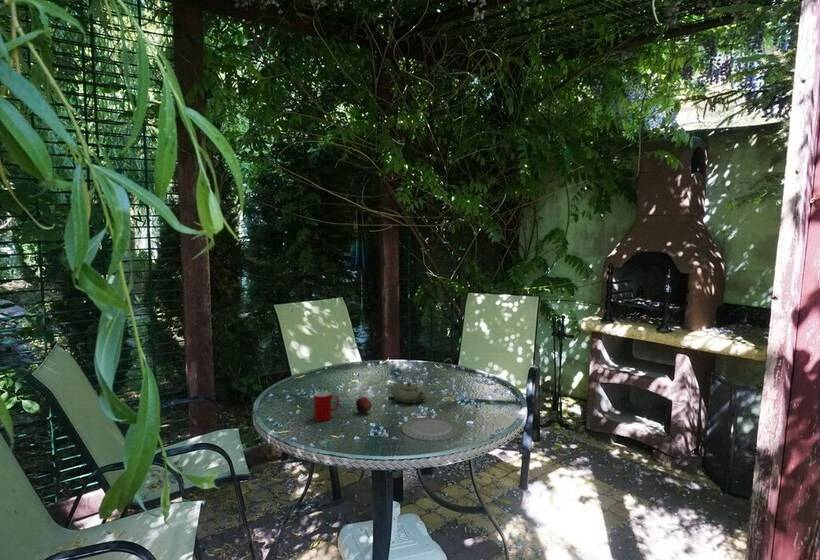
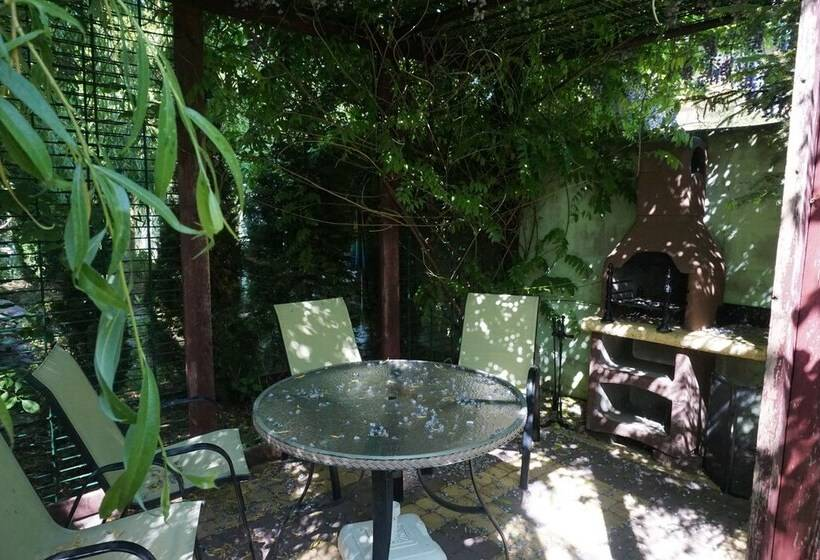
- fruit [355,396,373,414]
- teapot [391,371,428,404]
- cup [313,390,340,422]
- chinaware [401,417,462,442]
